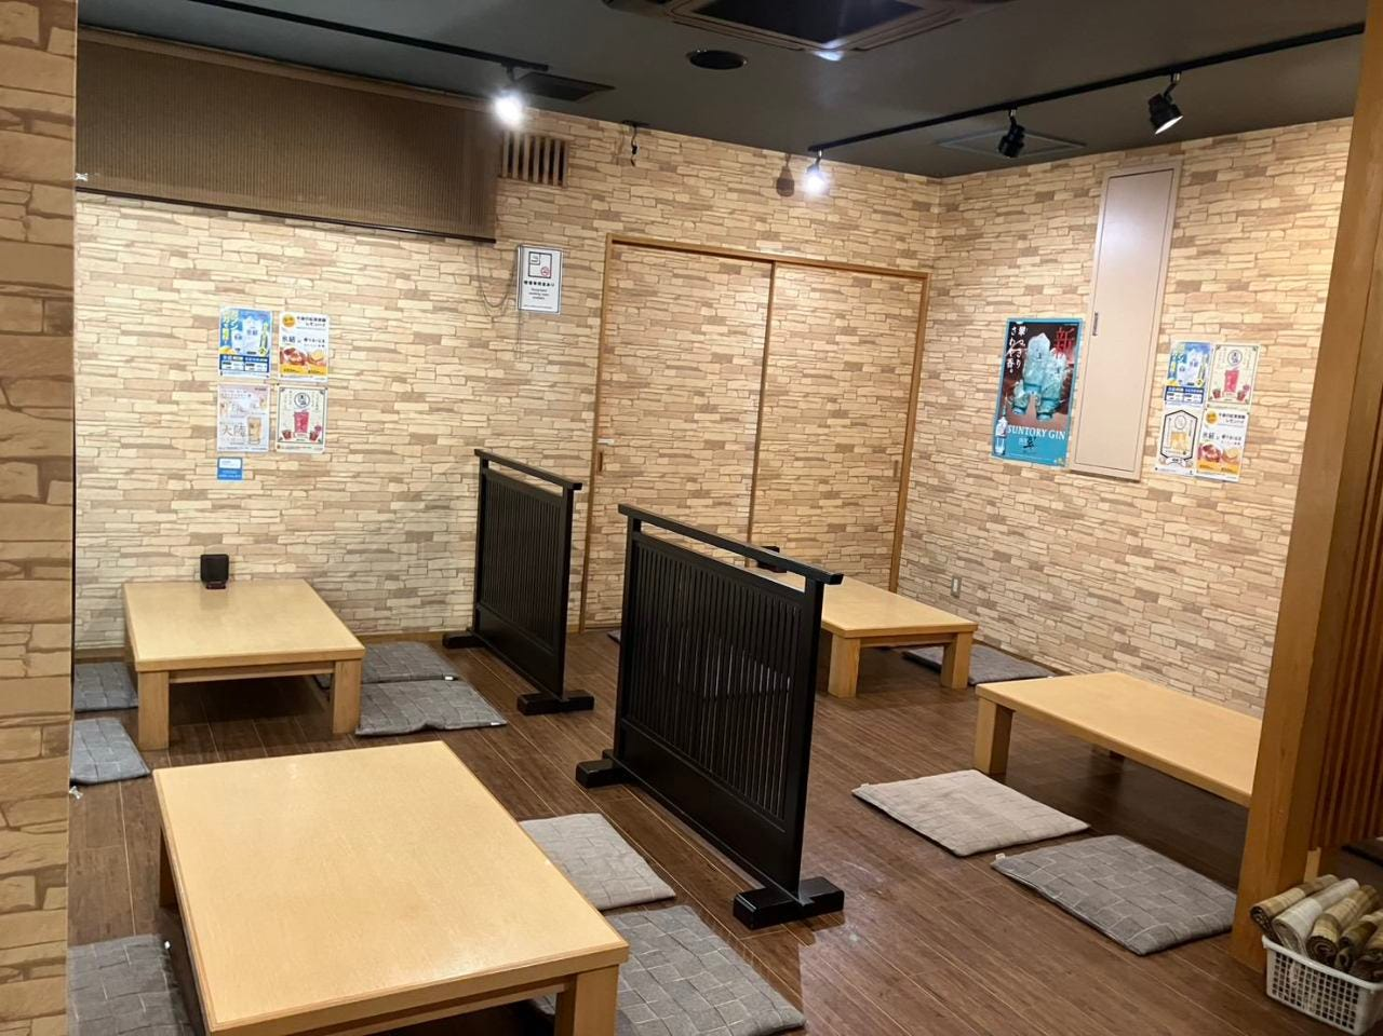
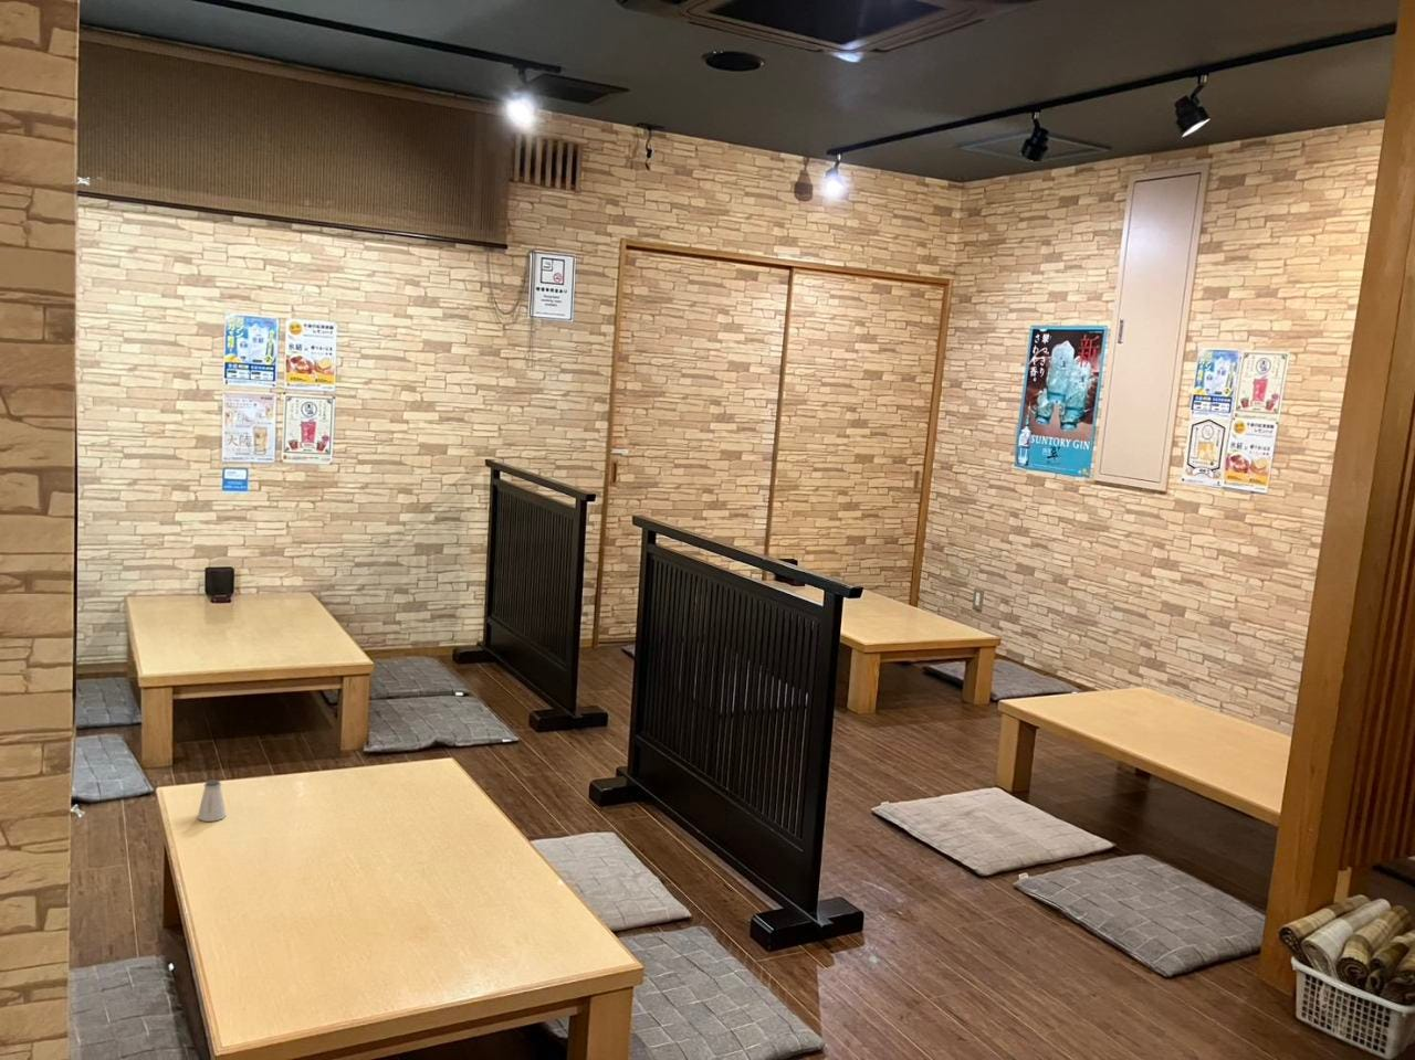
+ saltshaker [197,778,226,823]
